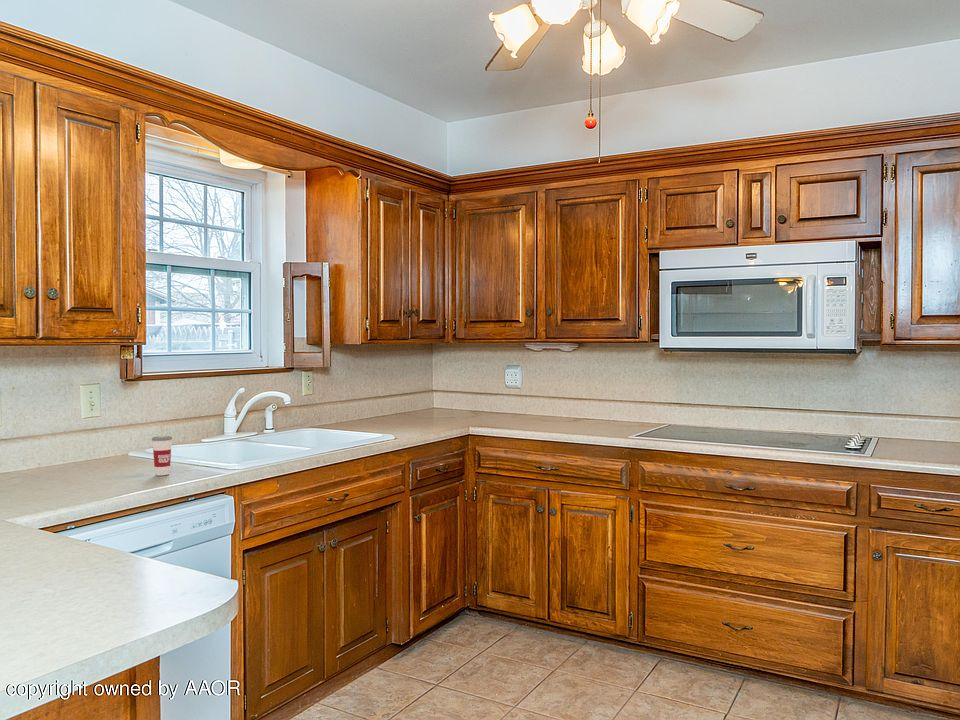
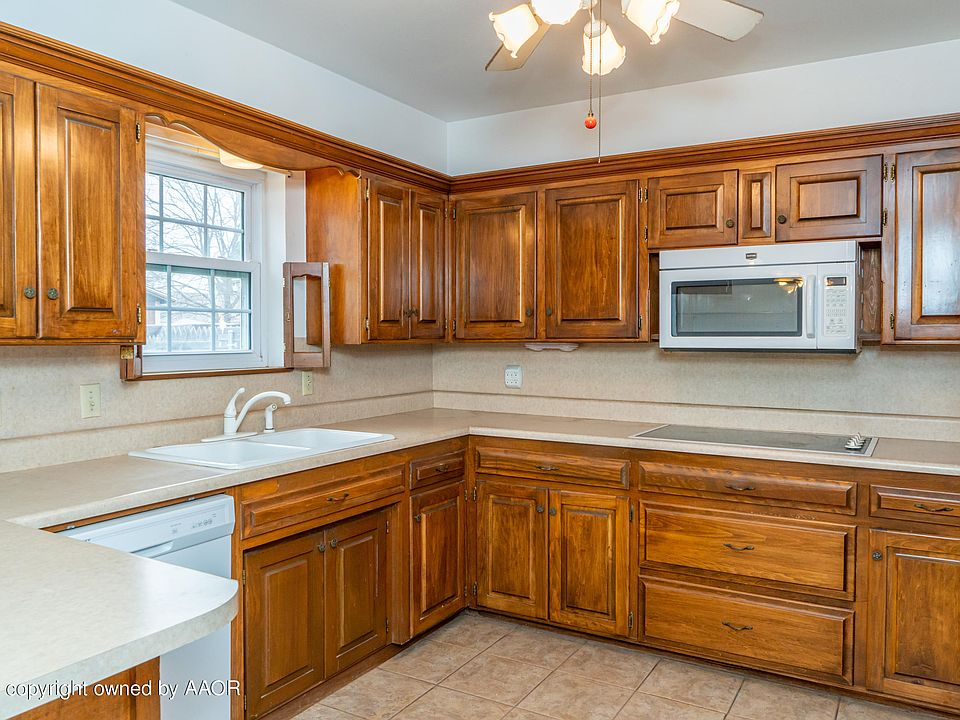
- cup [151,424,173,476]
